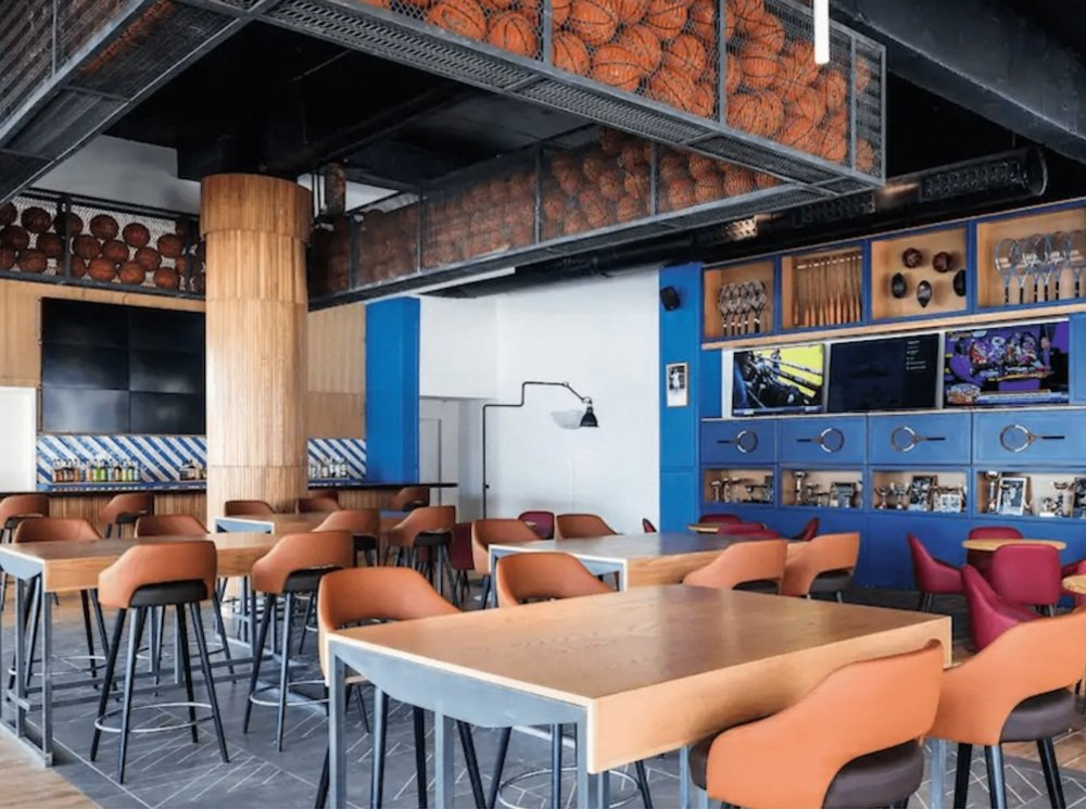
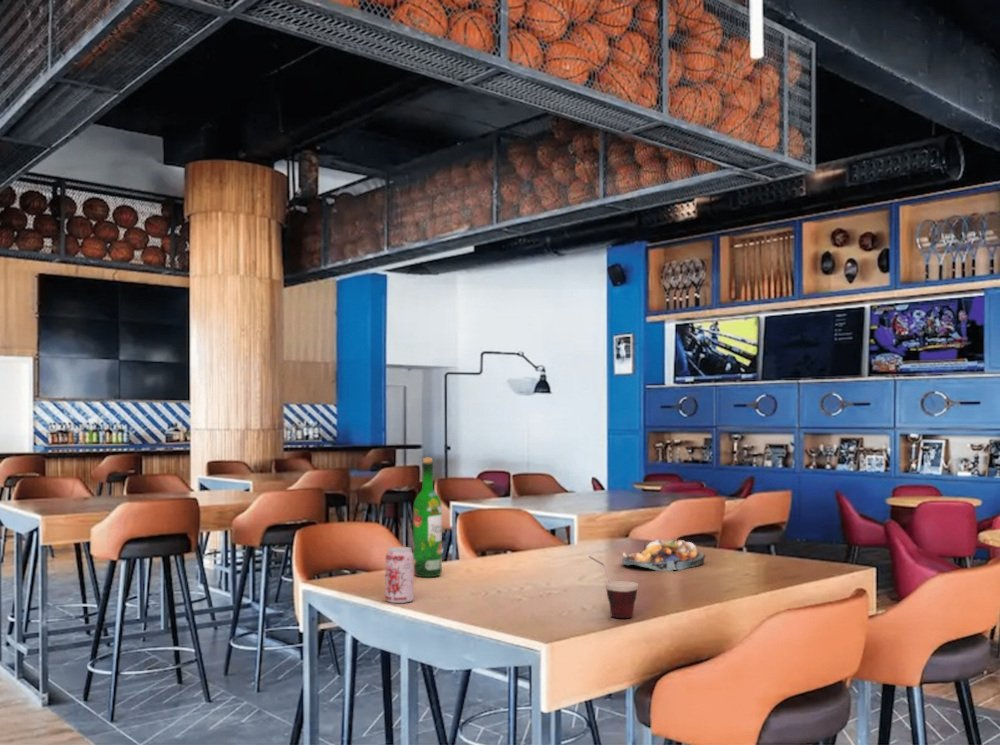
+ cup [588,555,639,619]
+ wine bottle [412,457,443,578]
+ food plate [621,538,707,572]
+ beverage can [385,546,415,604]
